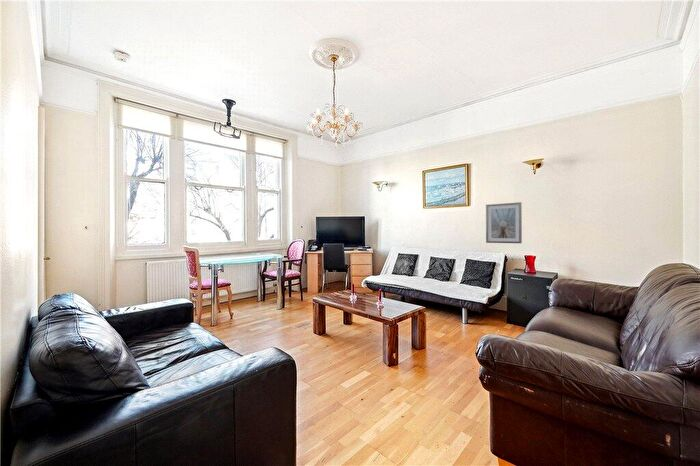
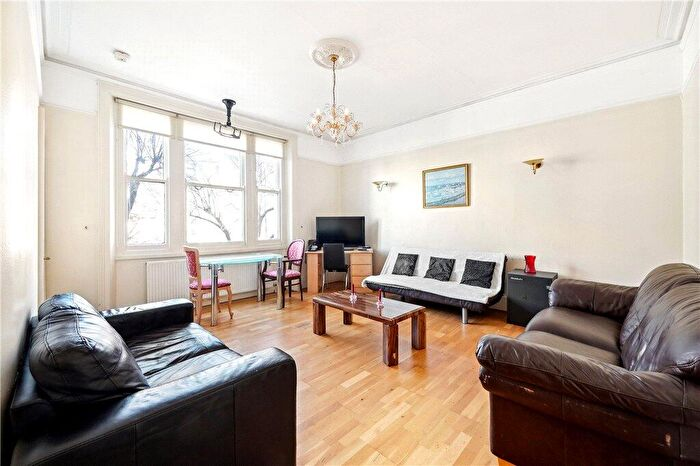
- picture frame [485,201,523,244]
